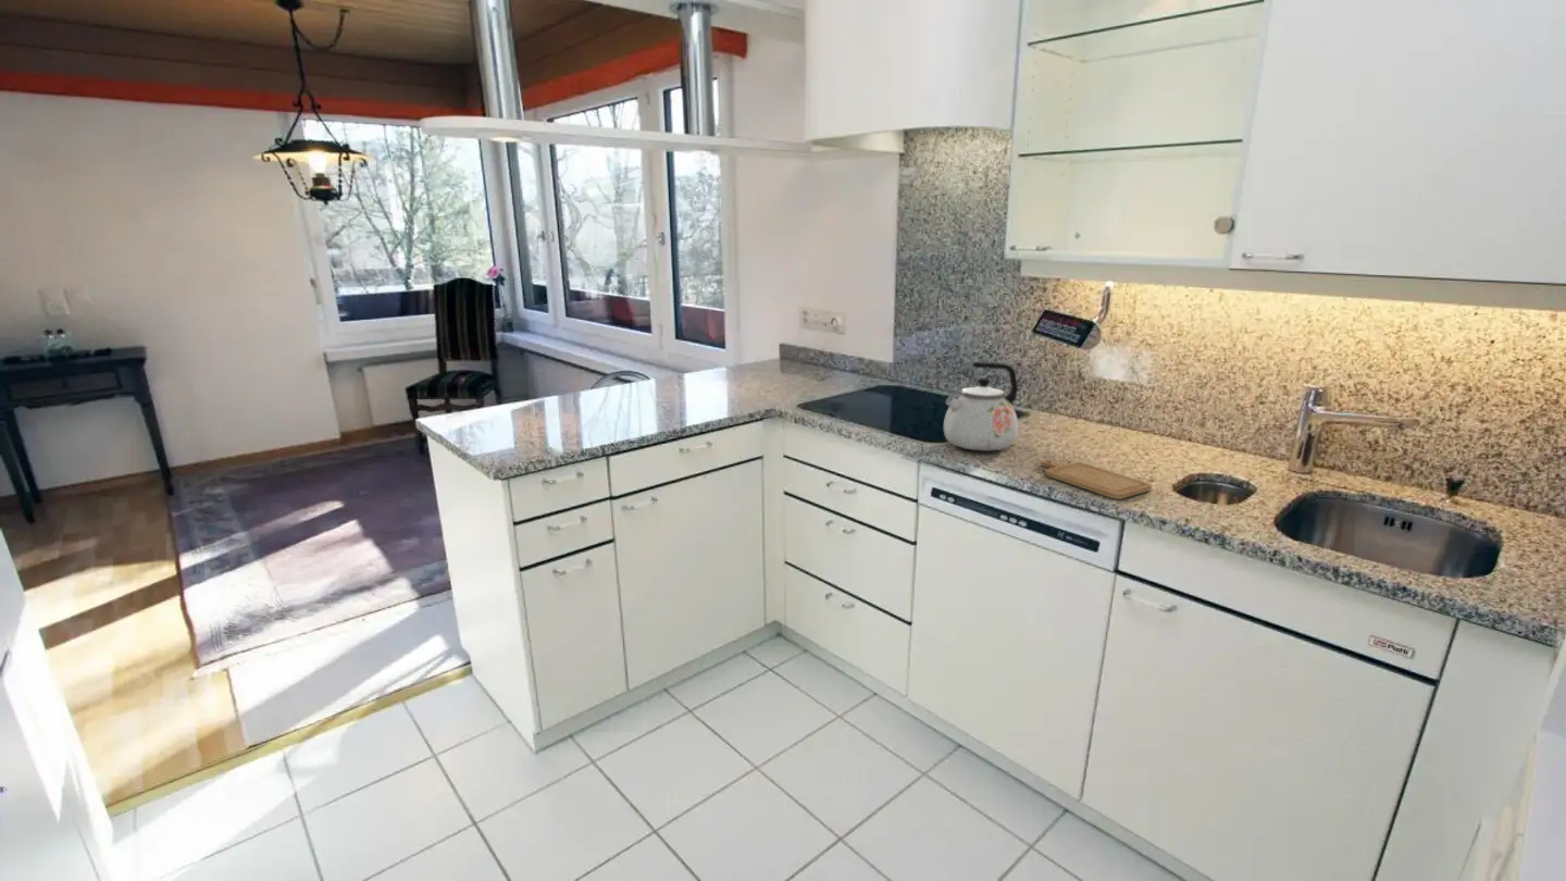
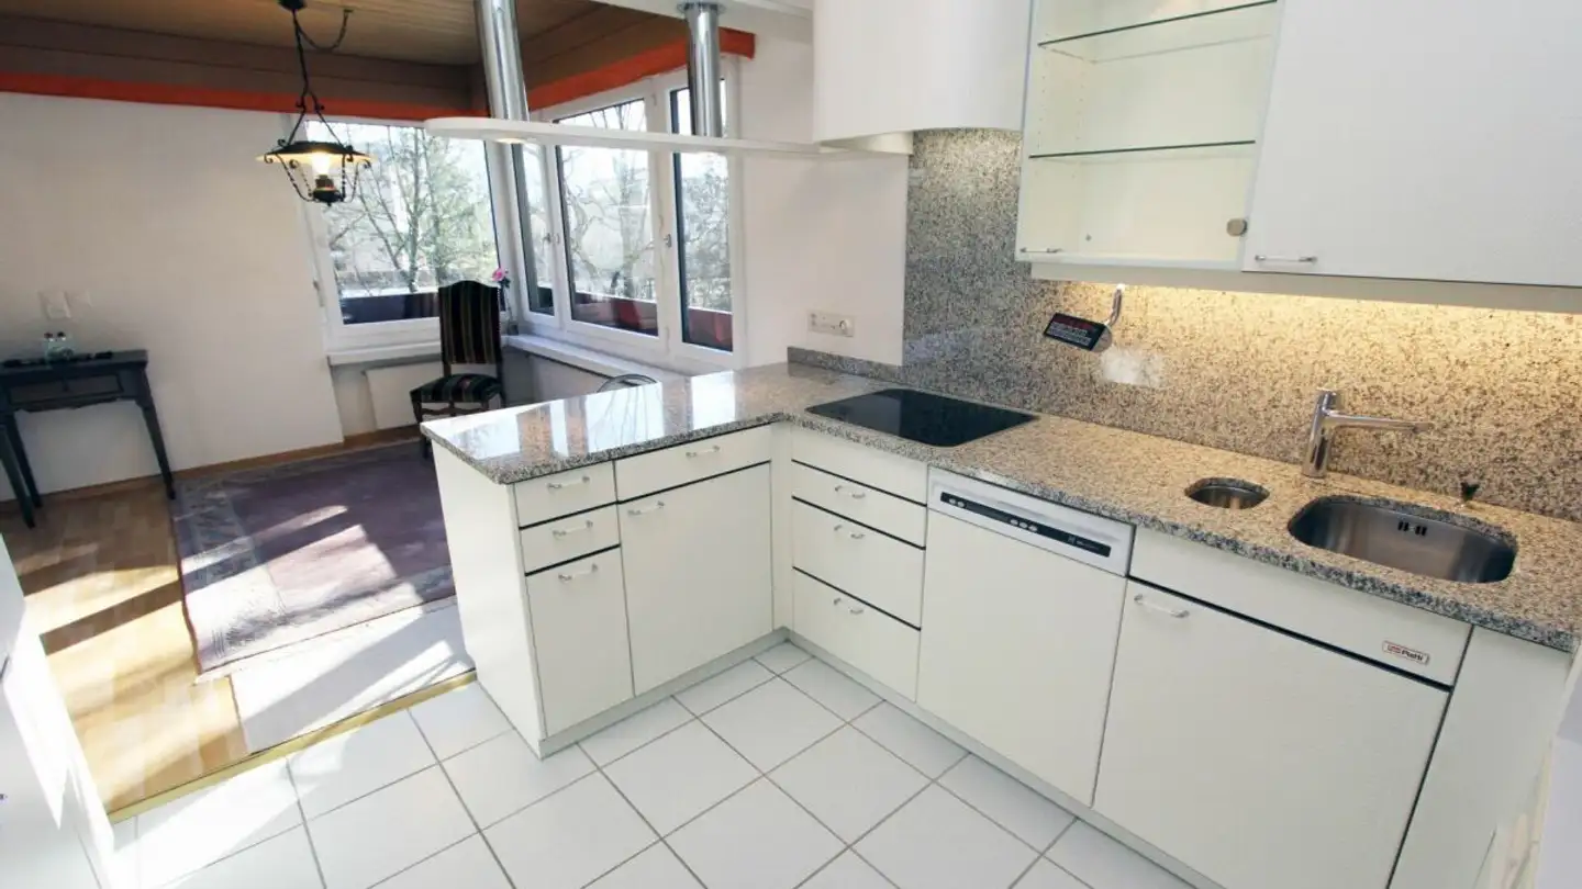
- kettle [943,361,1019,451]
- chopping board [1040,459,1153,500]
